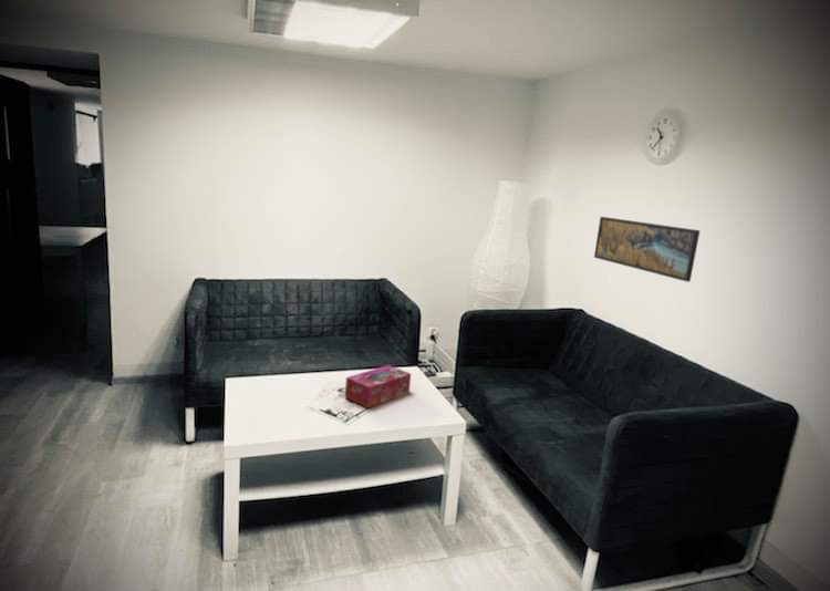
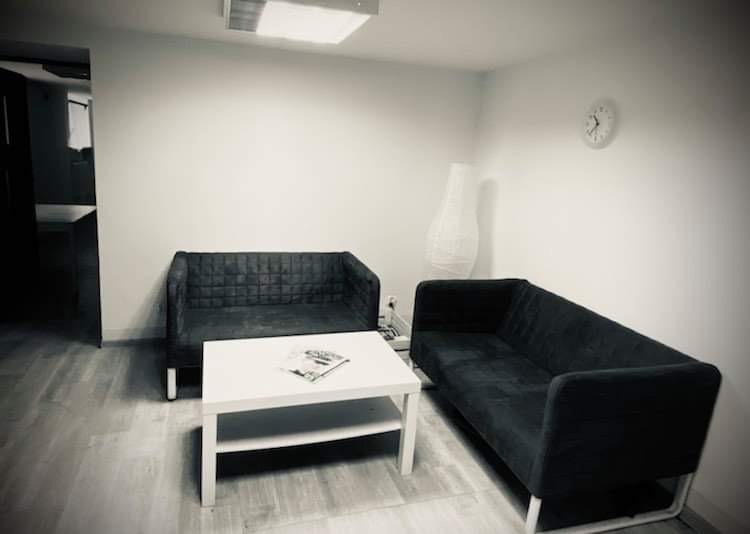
- tissue box [344,364,412,409]
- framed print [593,216,701,283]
